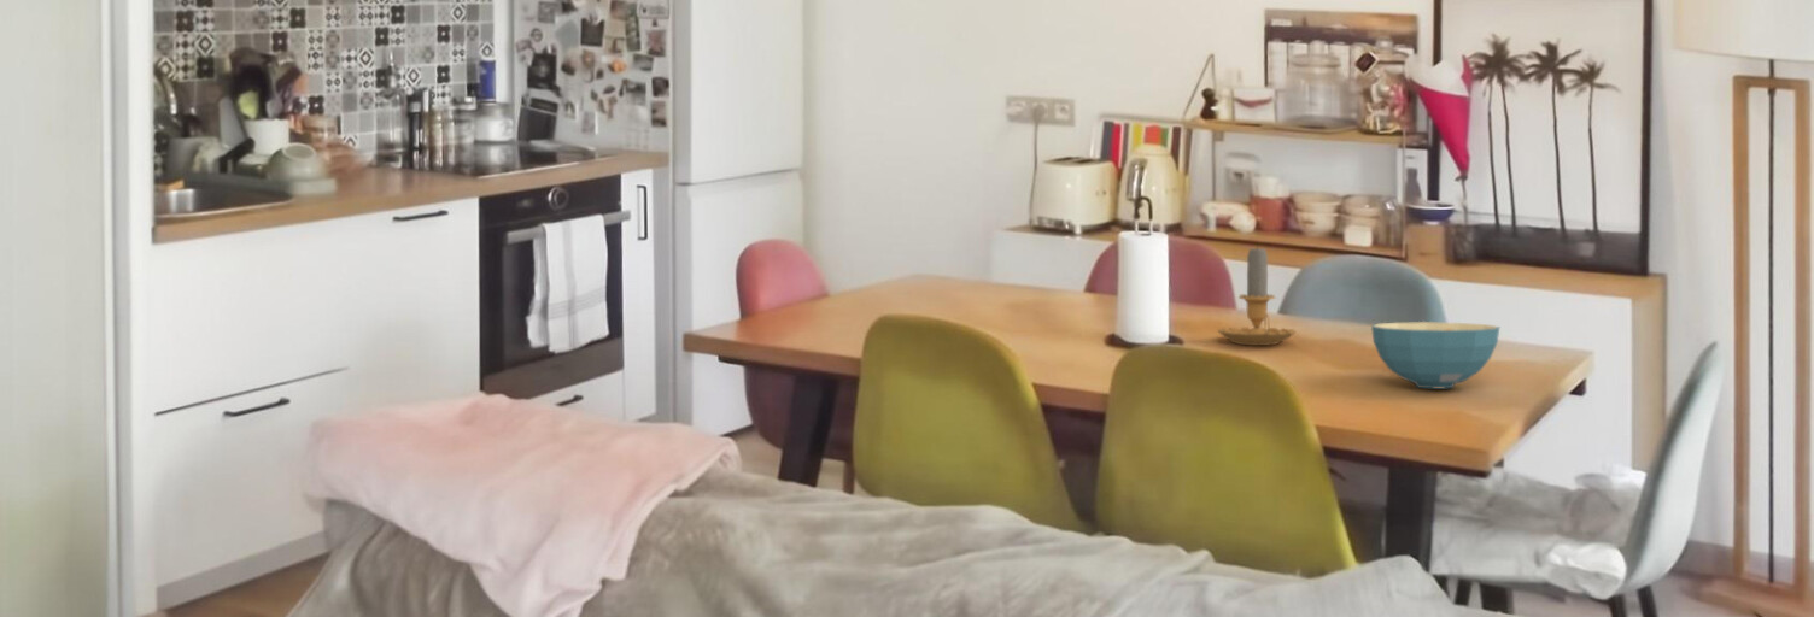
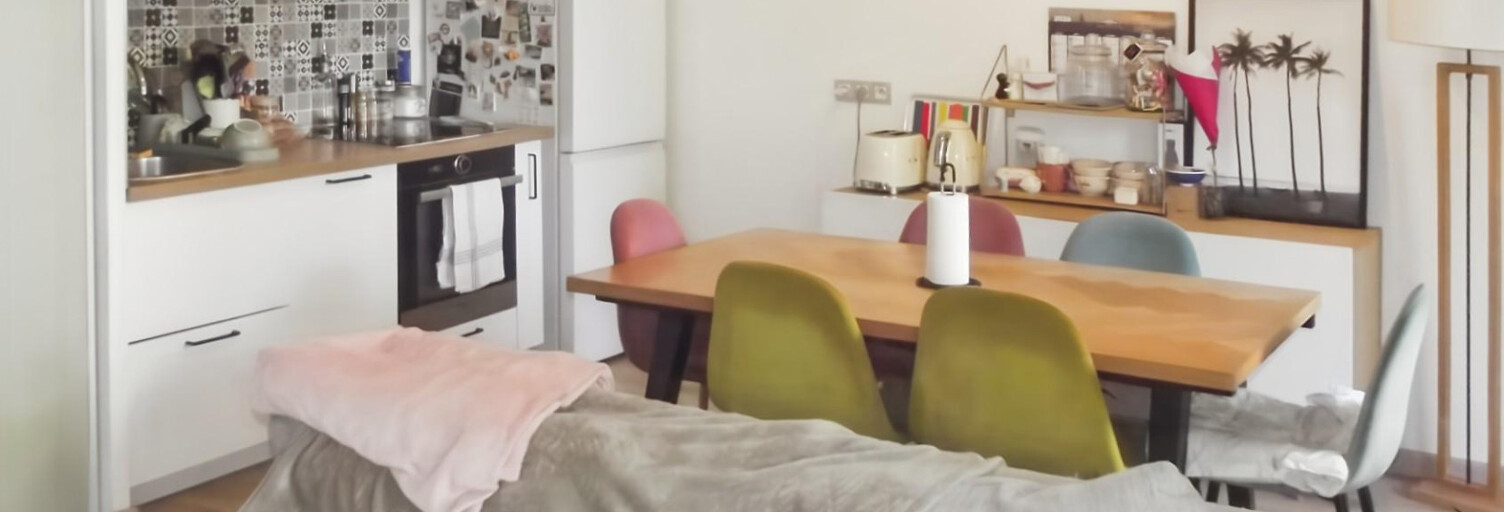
- candle [1216,242,1298,347]
- cereal bowl [1370,321,1500,389]
